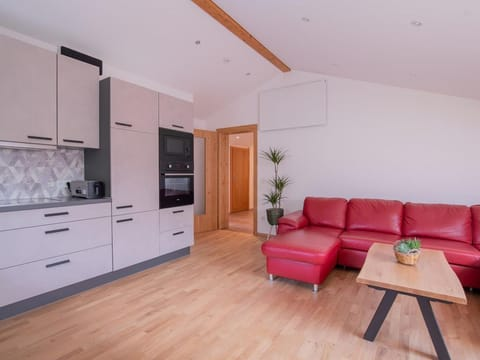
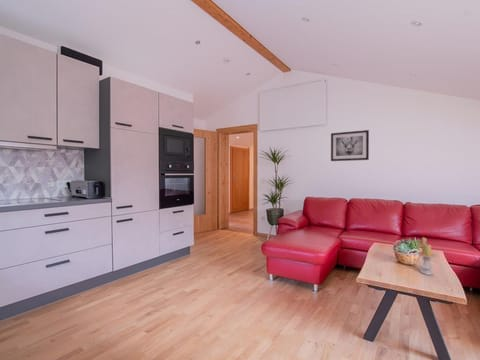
+ candle [415,236,439,276]
+ wall art [330,129,370,162]
